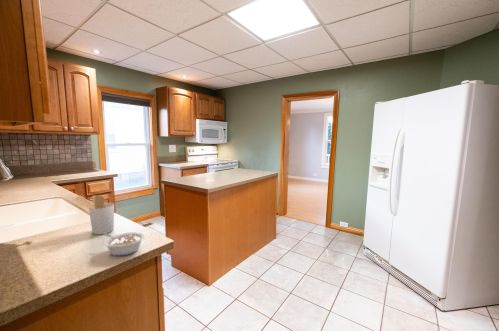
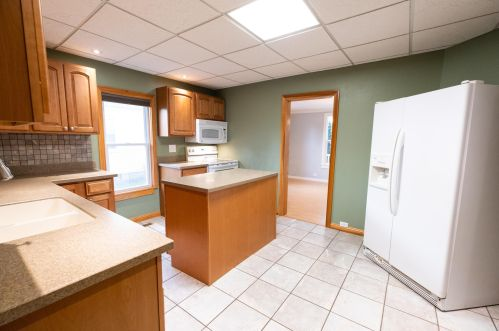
- utensil holder [73,194,115,236]
- legume [102,231,145,257]
